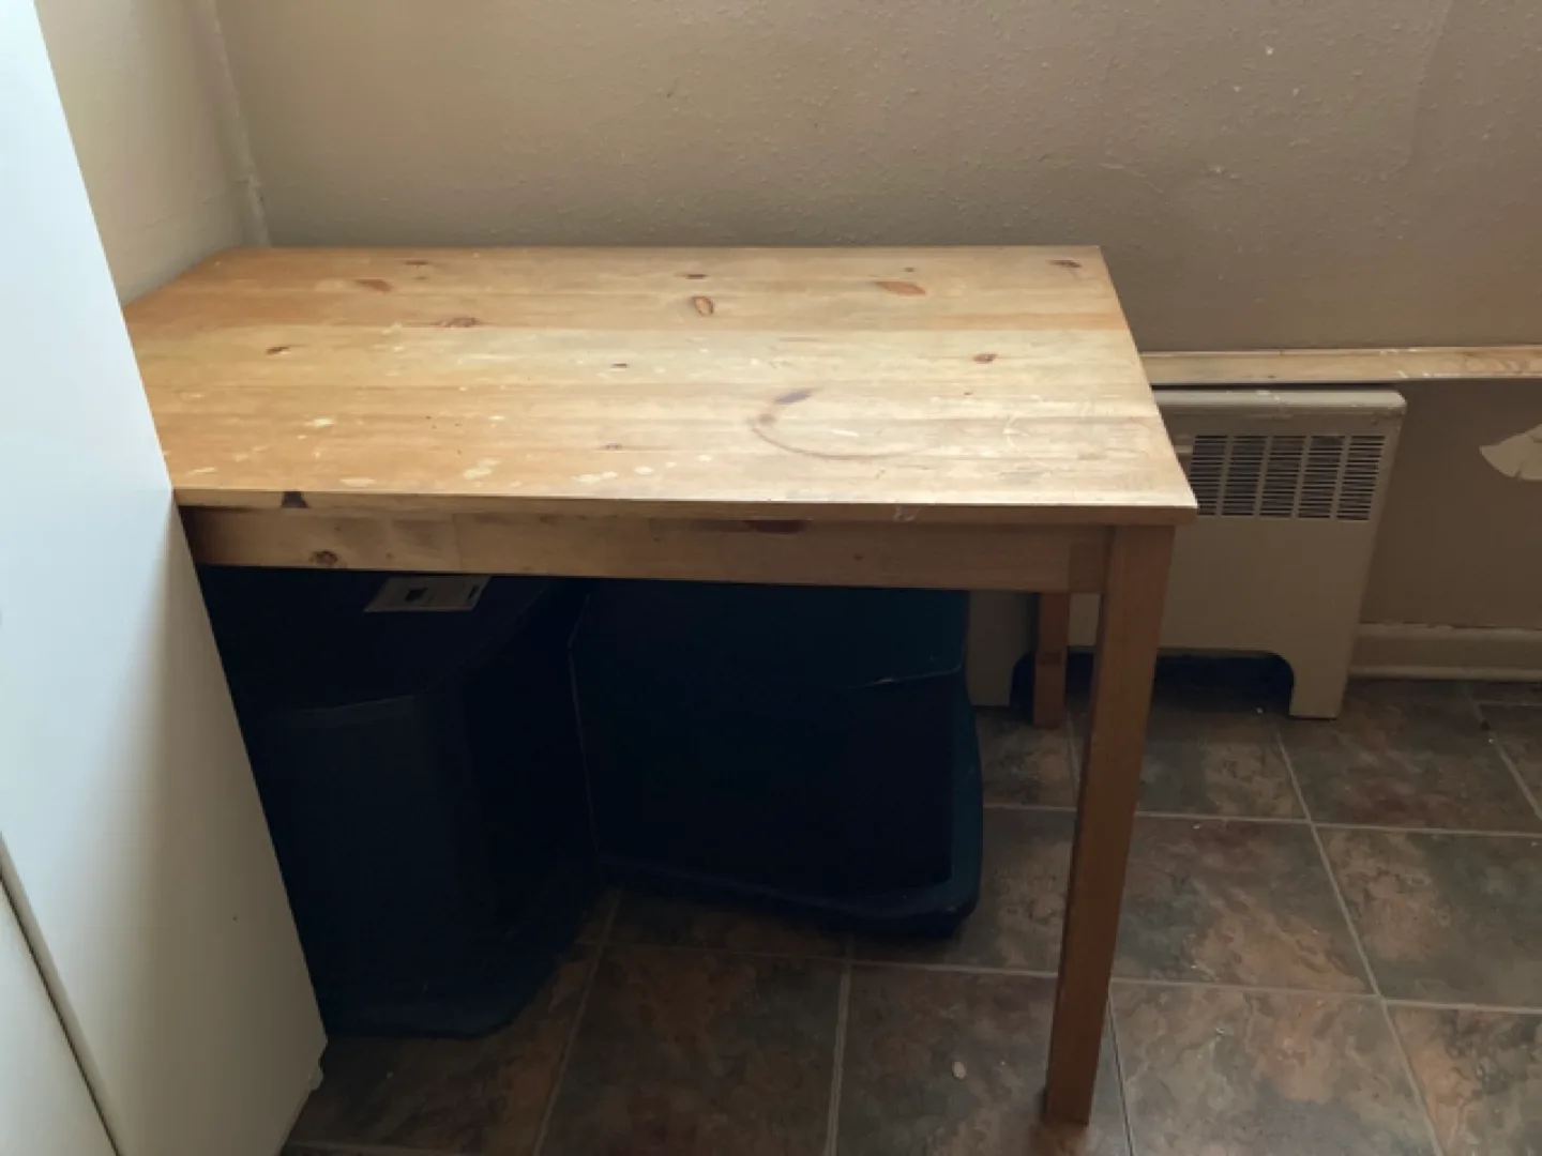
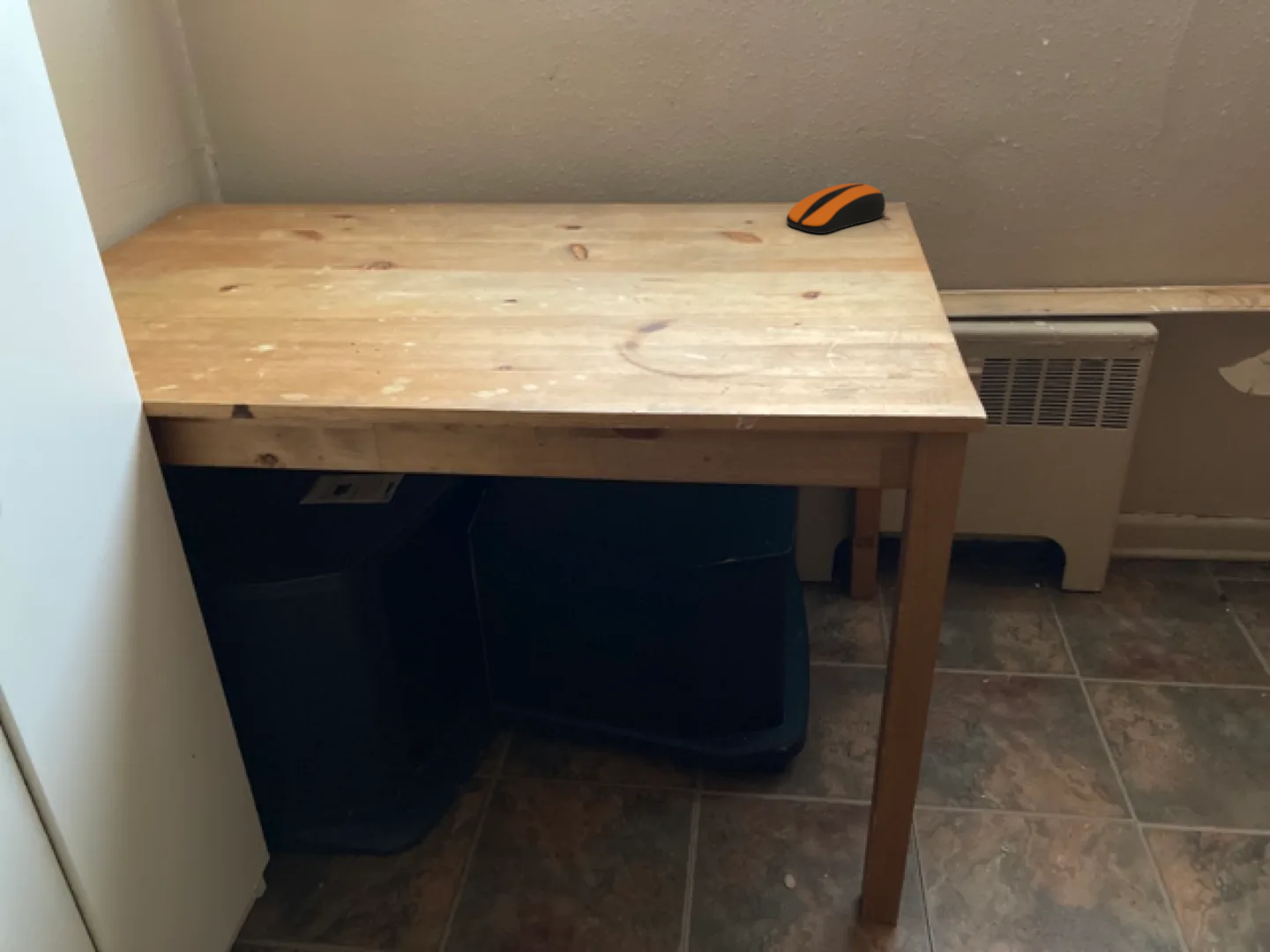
+ computer mouse [786,182,886,234]
